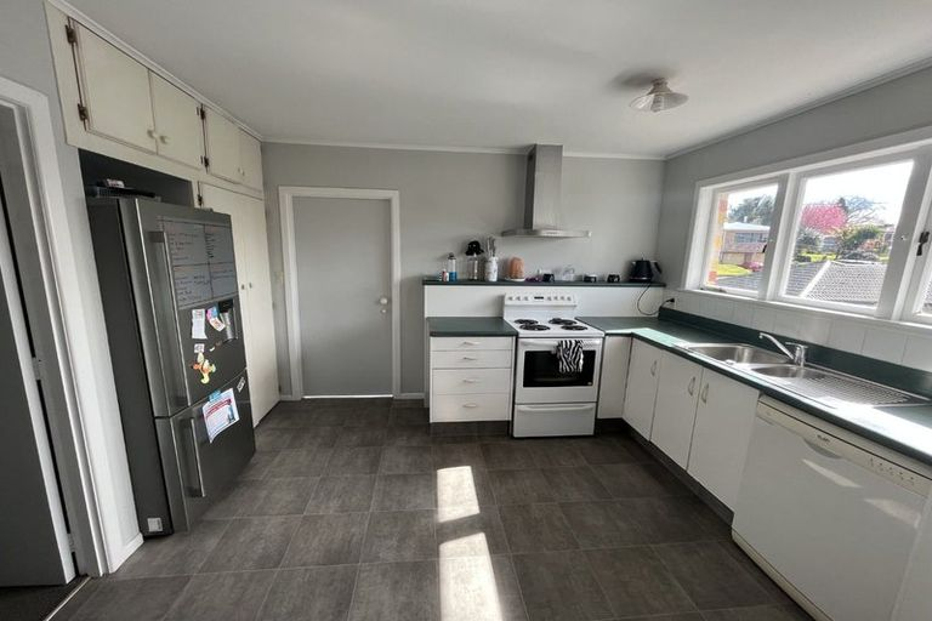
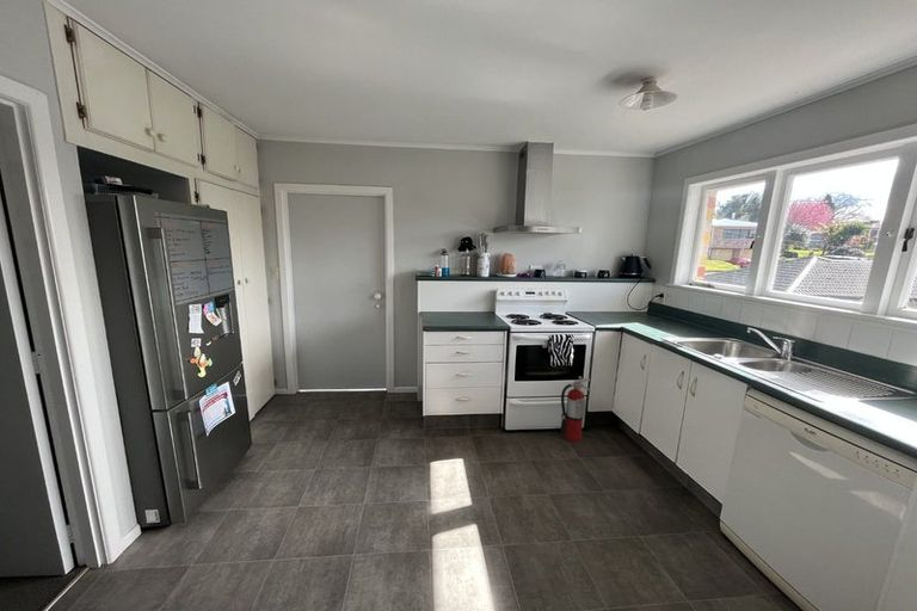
+ fire extinguisher [559,377,592,443]
